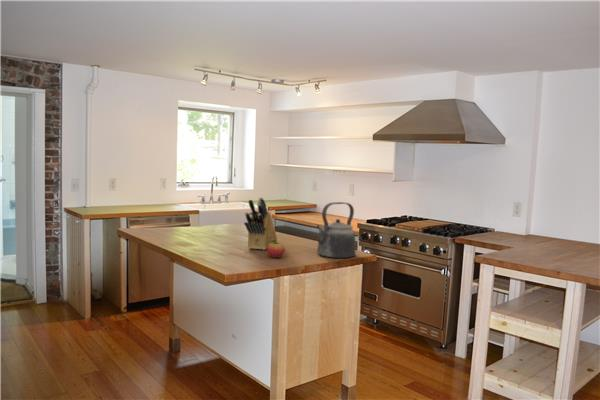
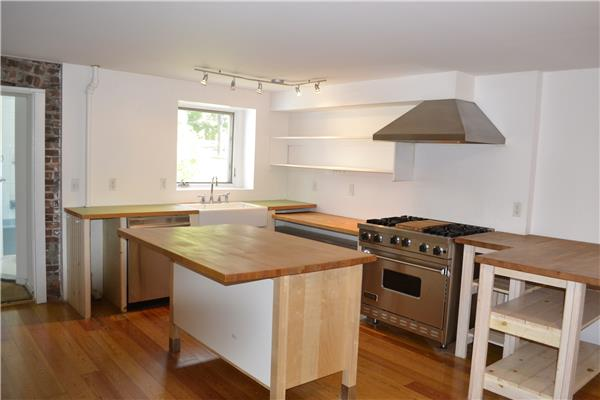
- kettle [316,201,356,259]
- knife block [243,197,278,251]
- fruit [266,240,286,259]
